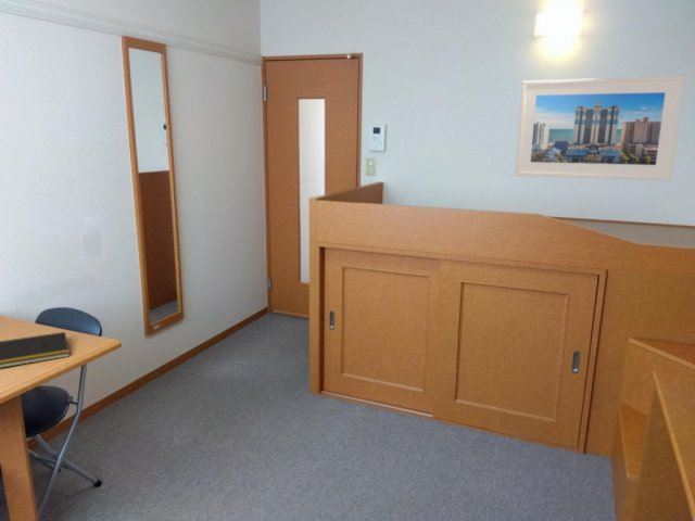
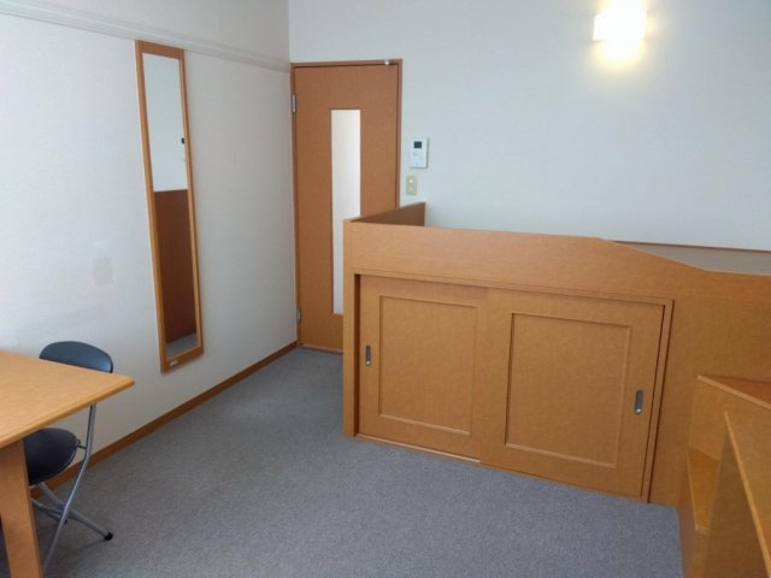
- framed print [514,75,686,182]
- notepad [0,331,71,369]
